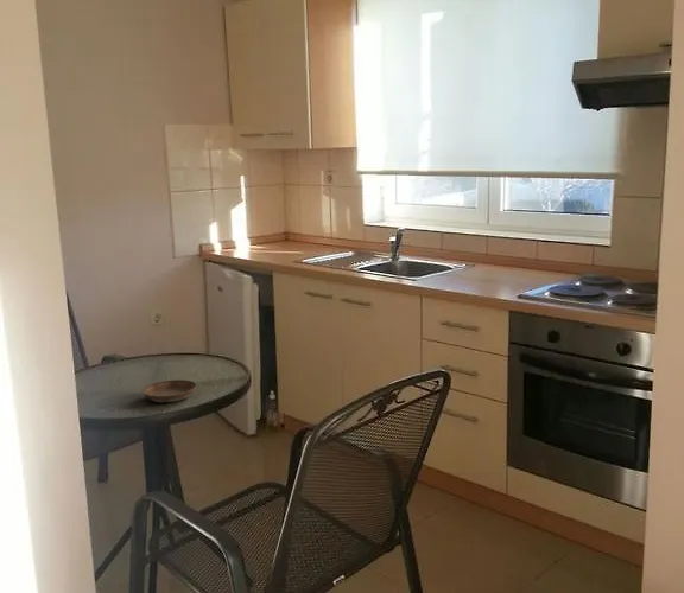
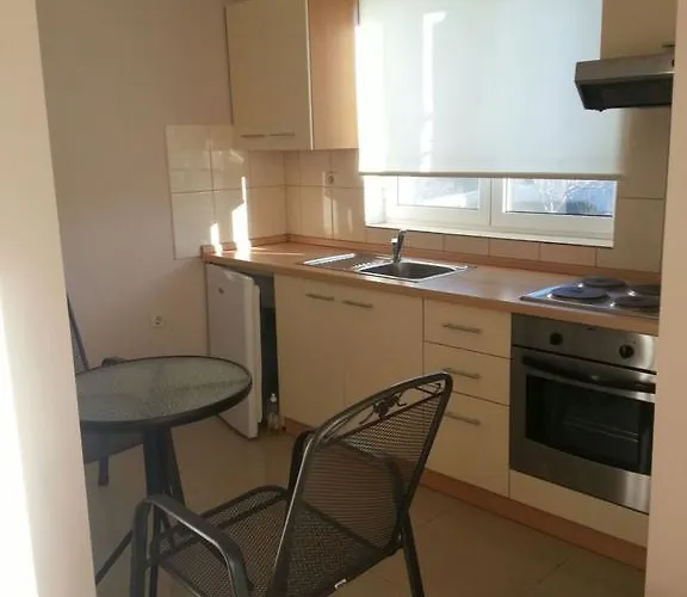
- saucer [141,378,198,403]
